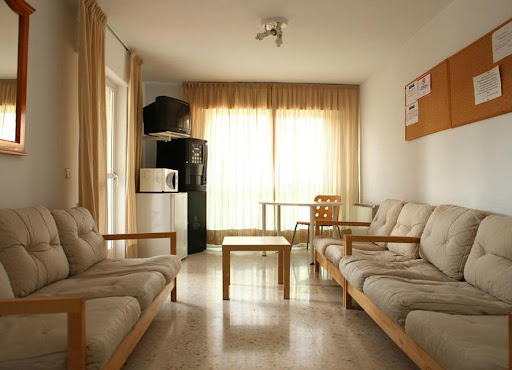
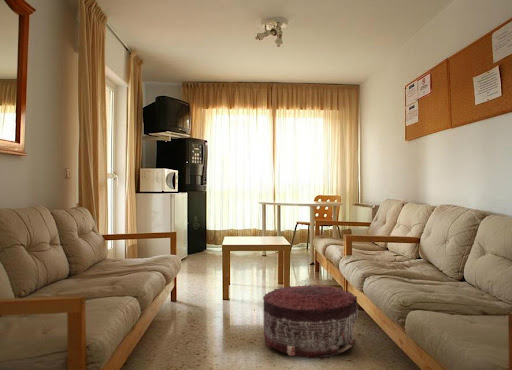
+ pouf [262,283,359,362]
